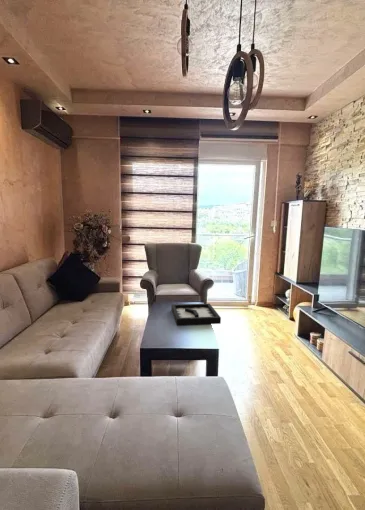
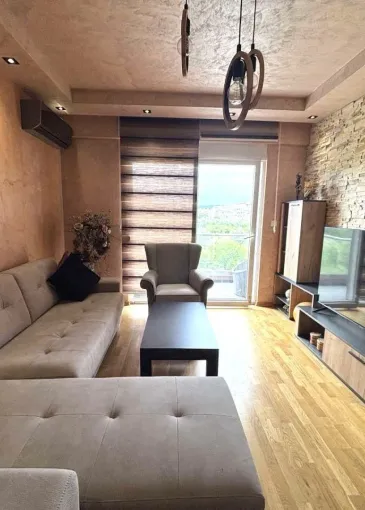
- decorative tray [170,303,222,326]
